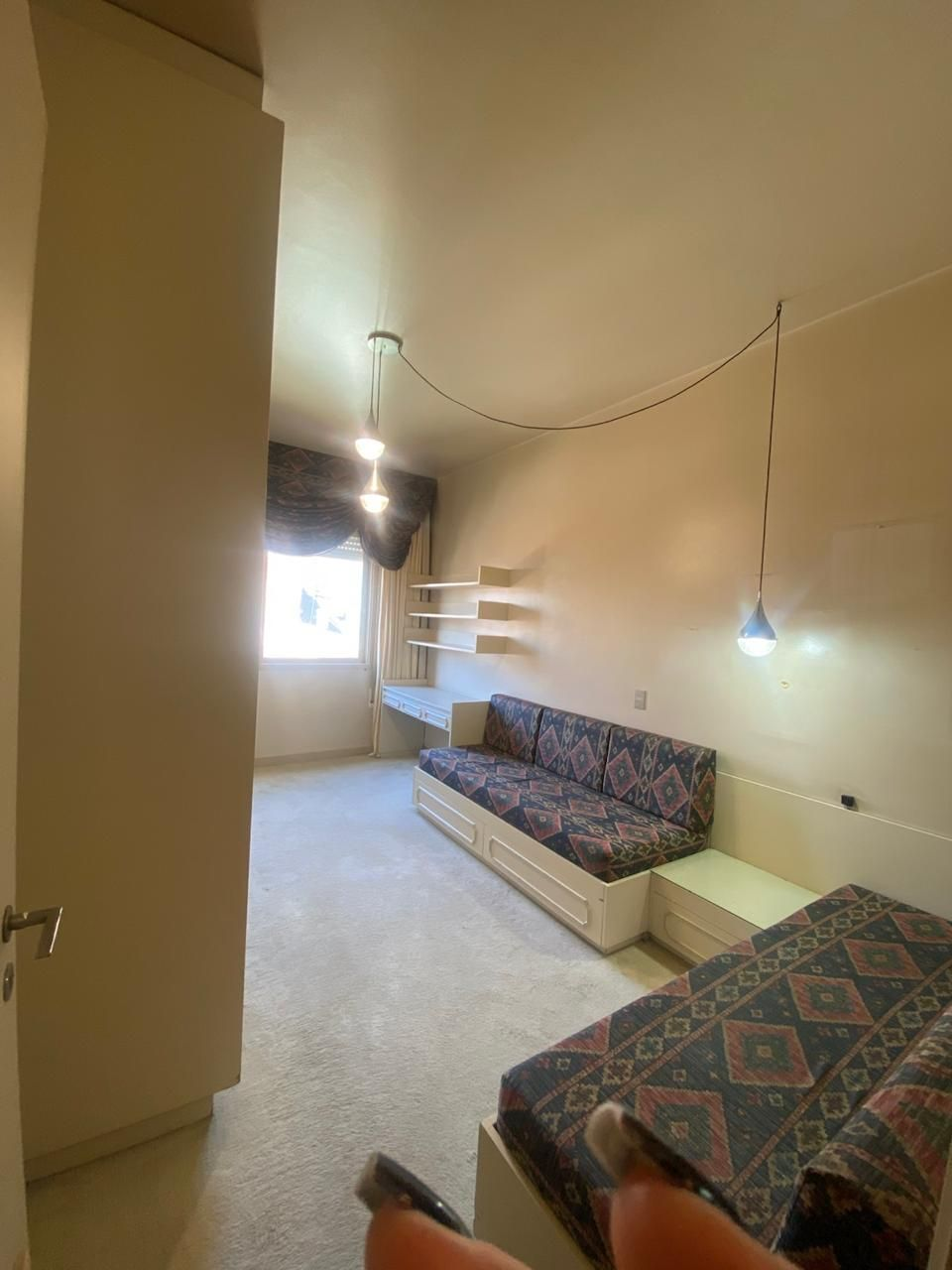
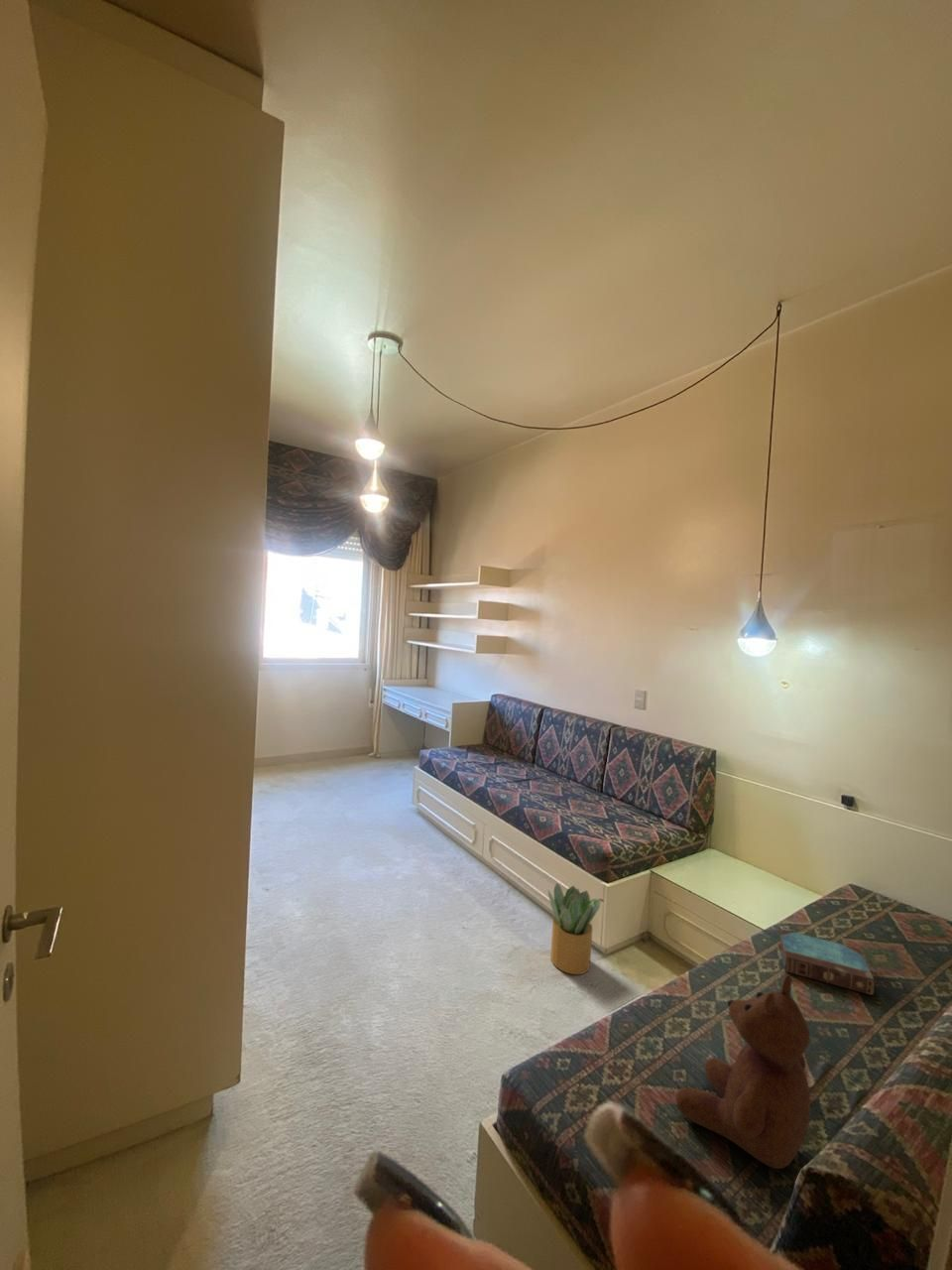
+ potted plant [547,882,602,975]
+ teddy bear [674,973,811,1170]
+ book [777,928,876,996]
